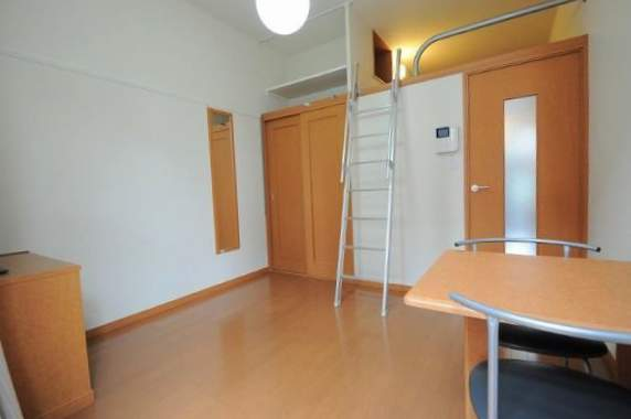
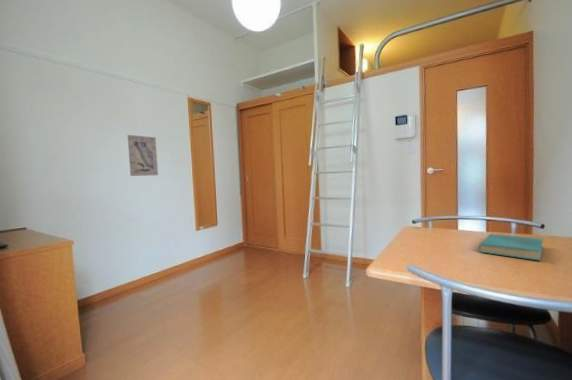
+ book [478,233,544,262]
+ wall art [127,134,159,177]
